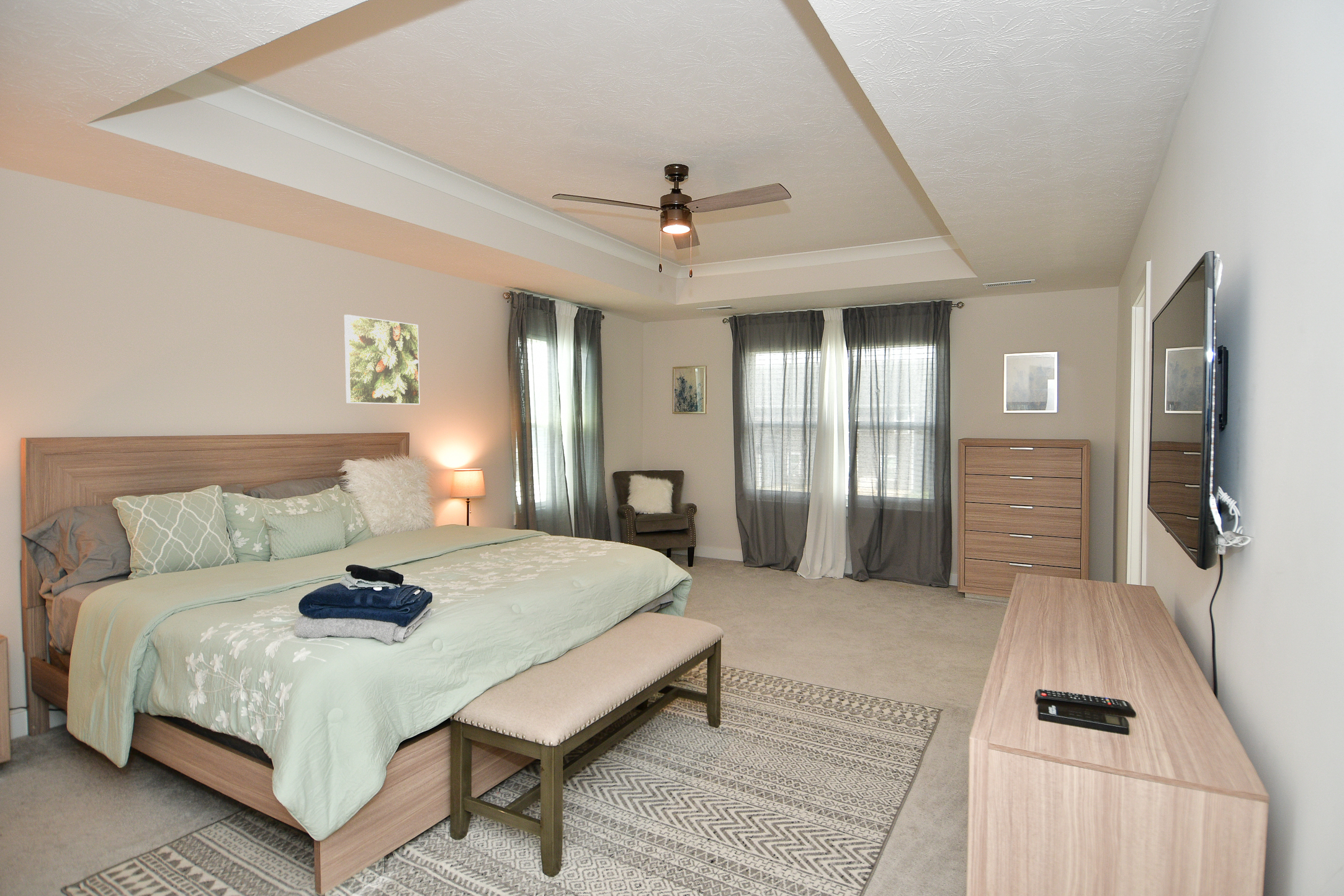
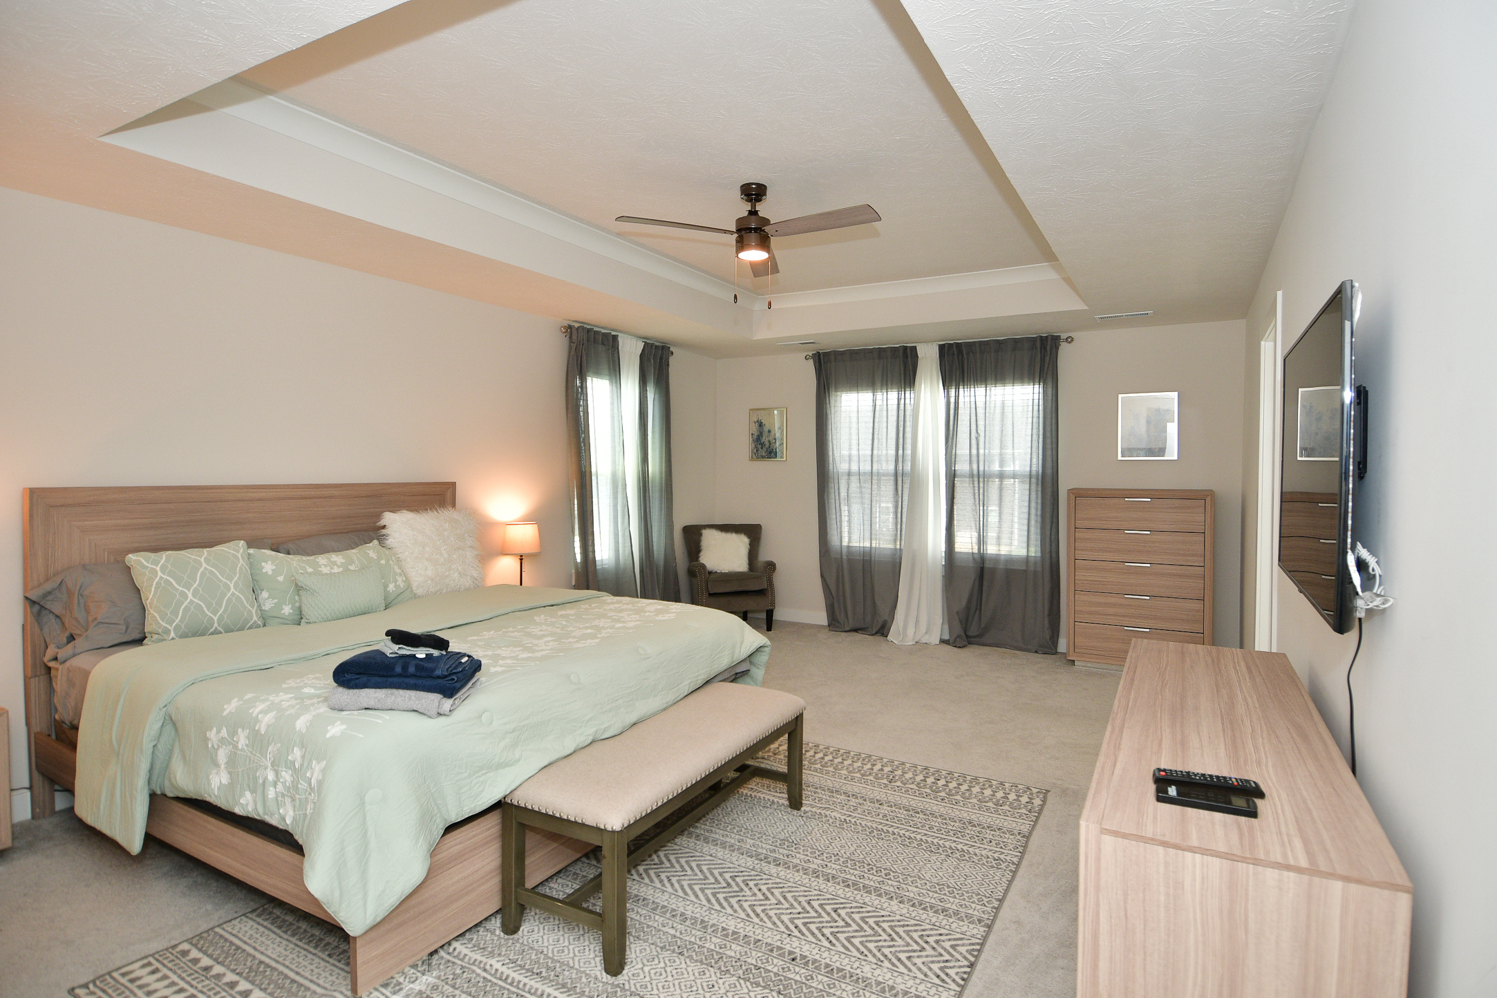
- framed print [344,314,421,405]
